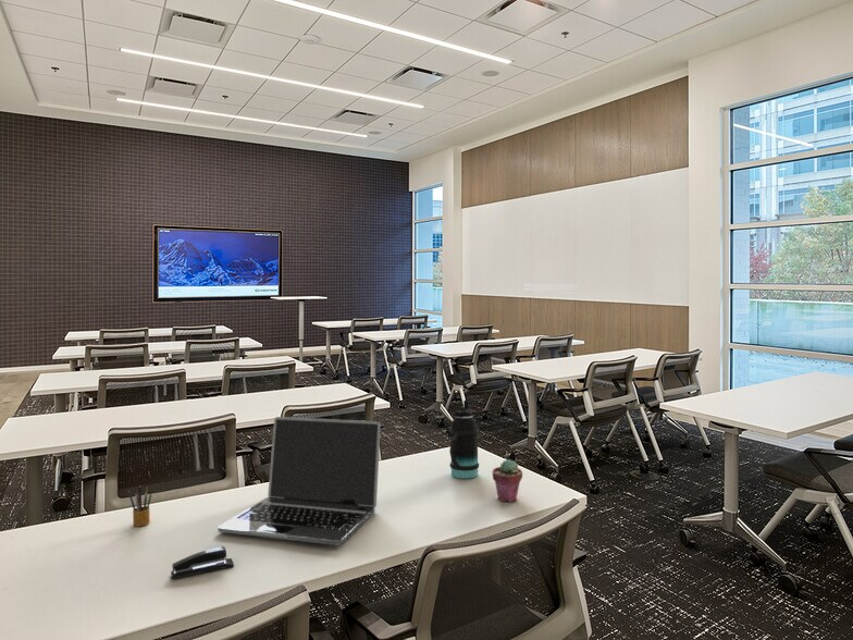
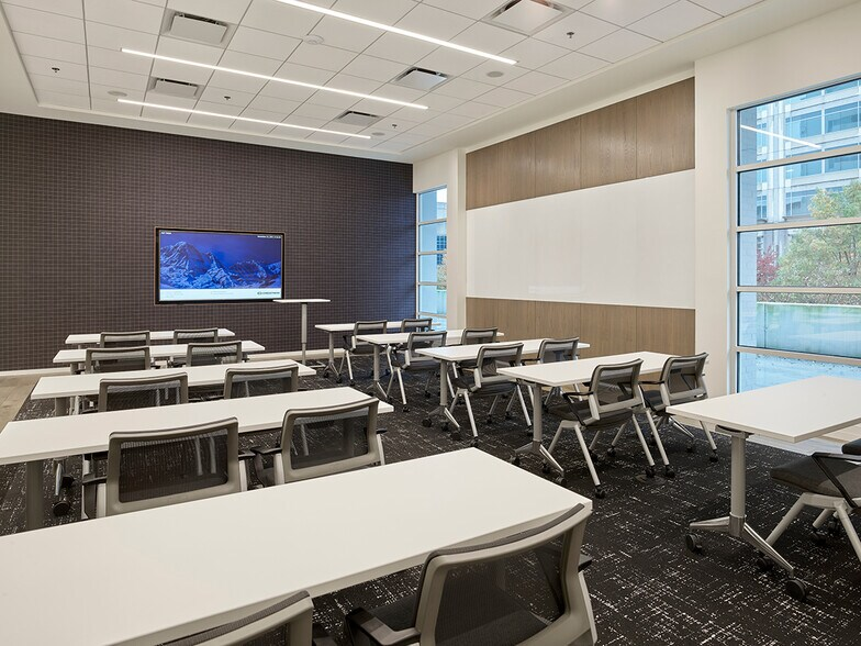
- pencil box [127,483,152,527]
- laptop [217,416,382,546]
- bottle [448,399,480,480]
- potted succulent [492,458,523,503]
- stapler [170,545,235,580]
